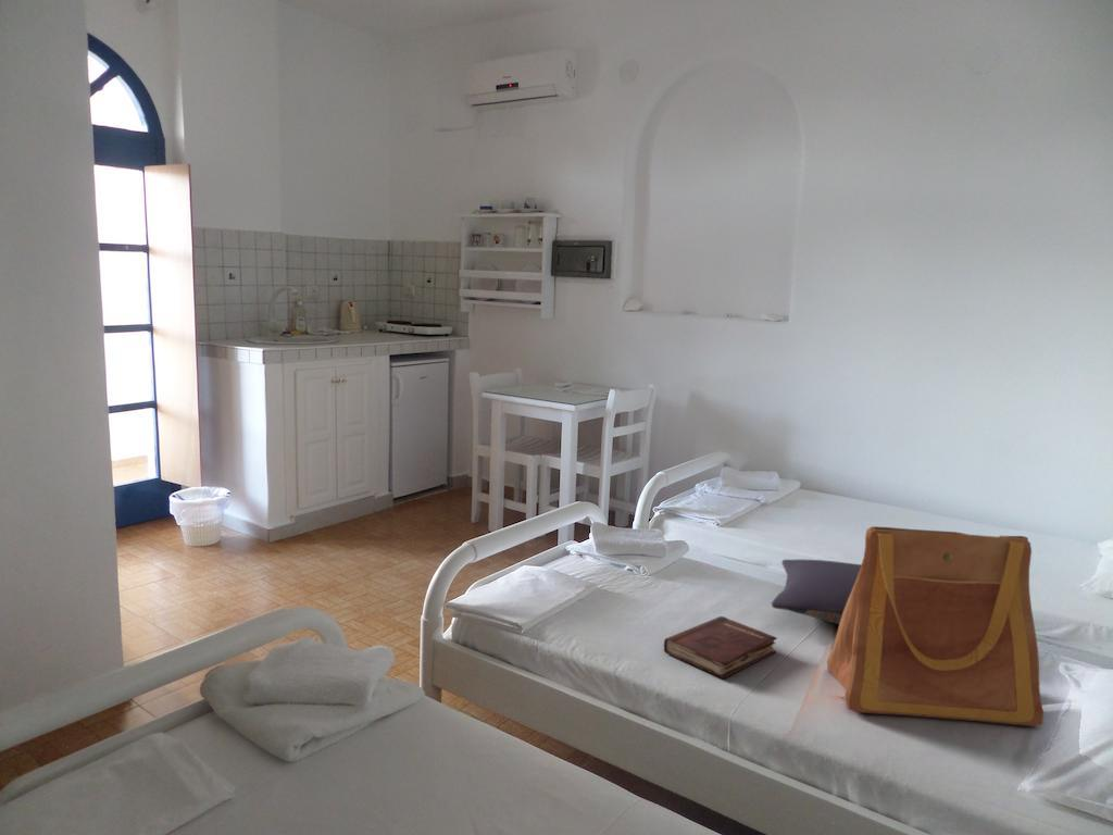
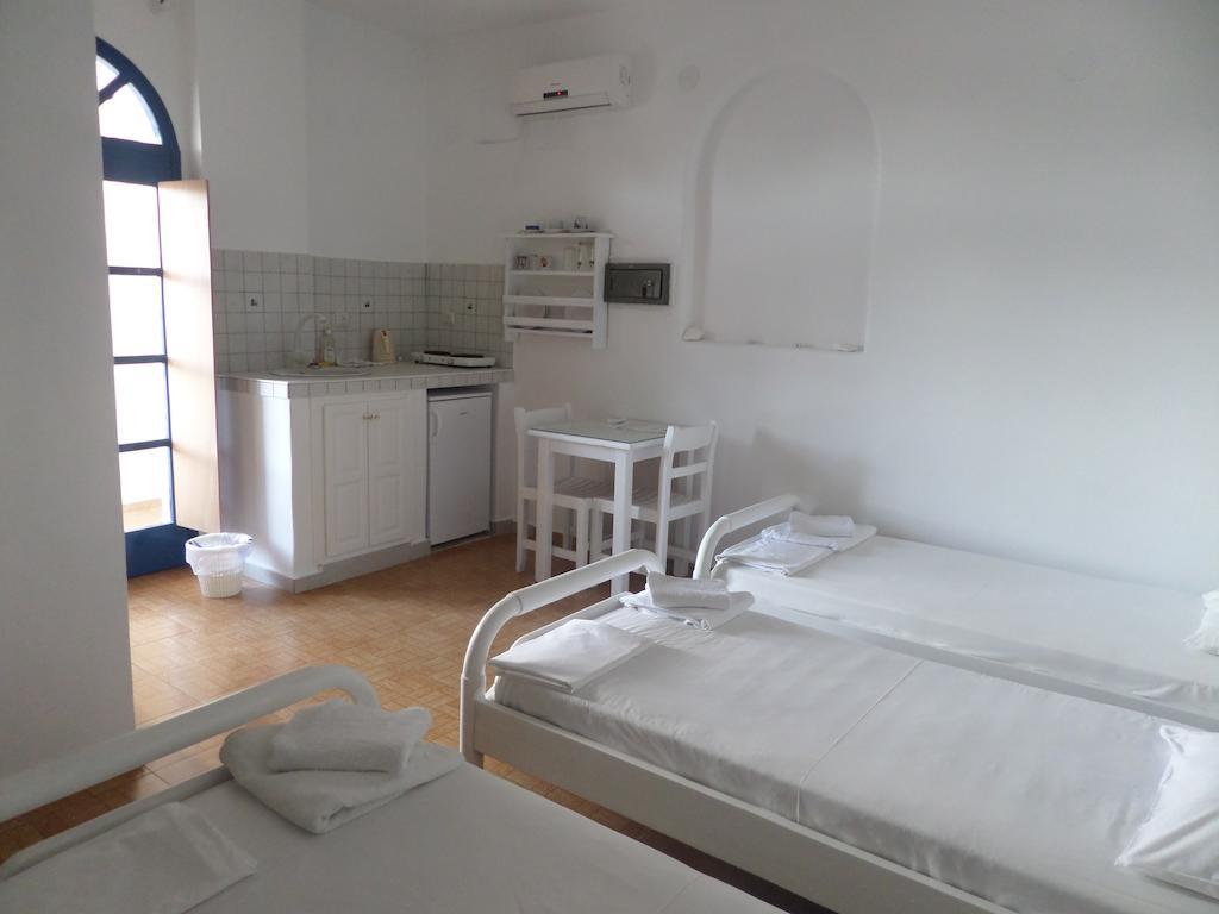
- tote bag [826,525,1045,727]
- hardback book [663,615,778,680]
- pillow [771,559,862,625]
